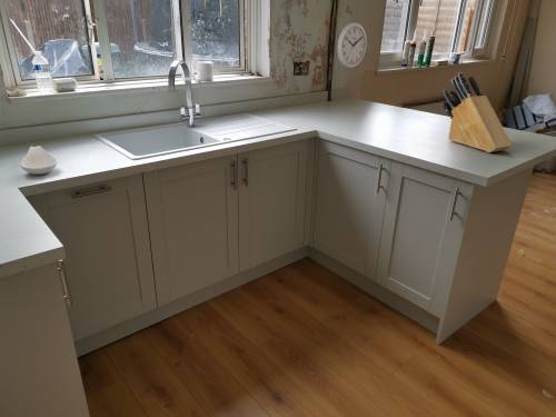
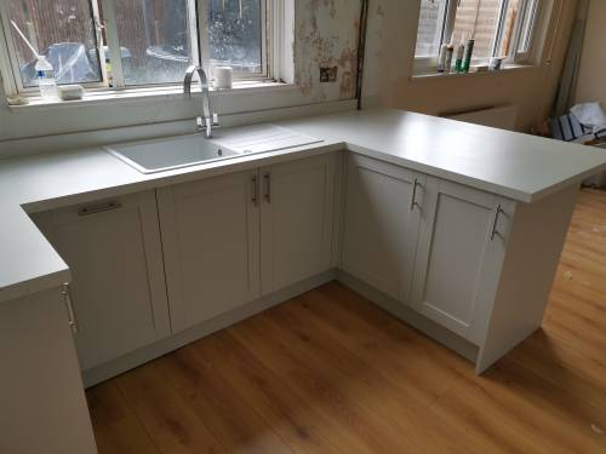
- knife block [440,71,514,153]
- spoon rest [19,145,58,176]
- wall clock [337,21,367,69]
